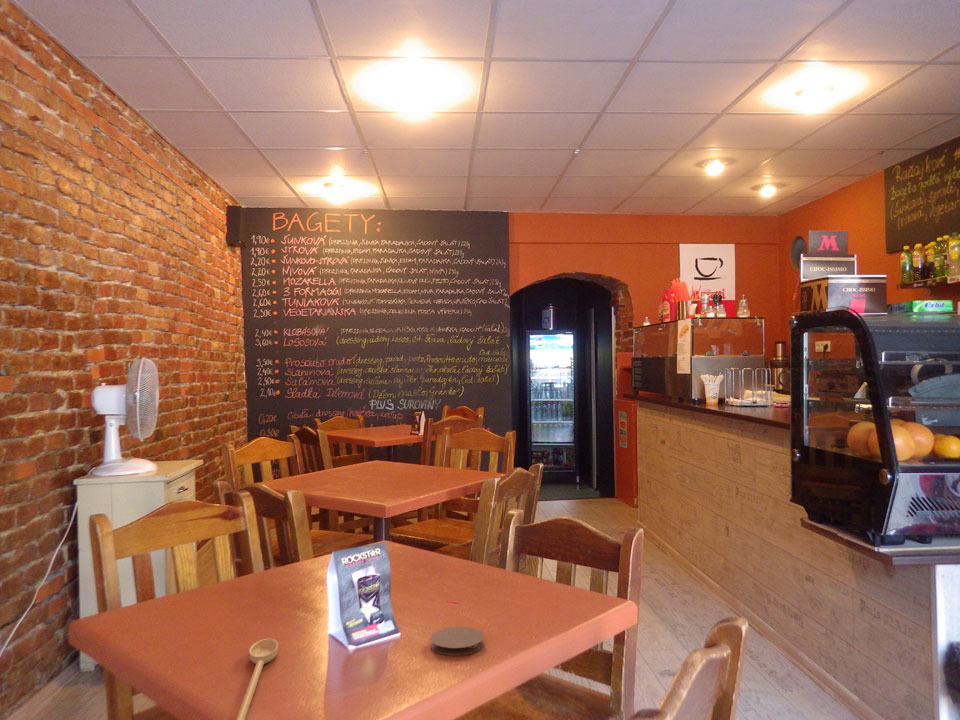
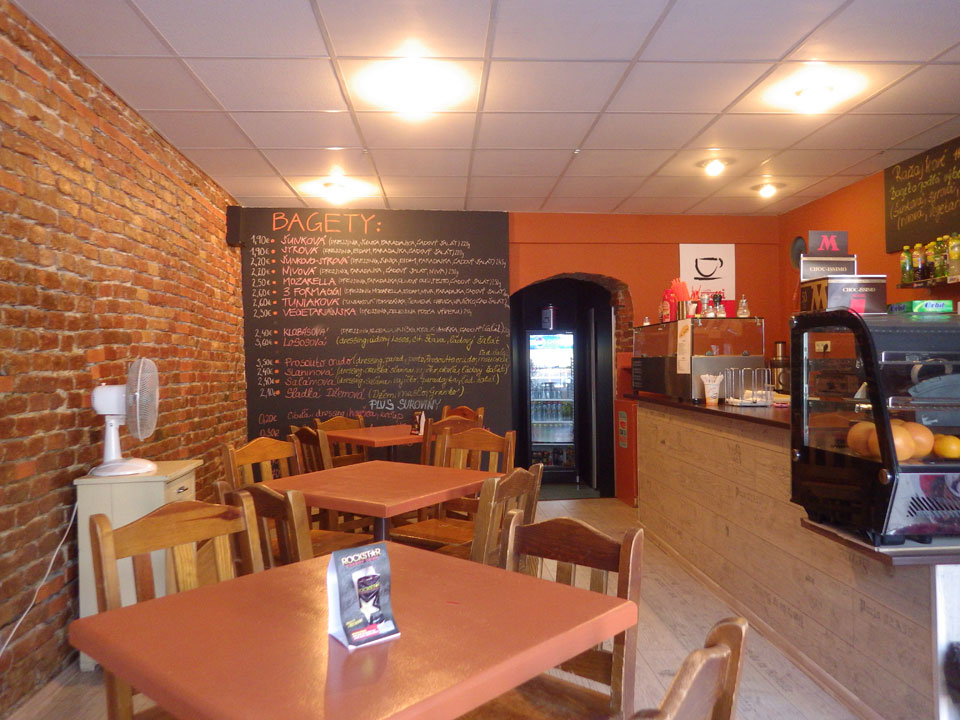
- spoon [235,638,279,720]
- coaster [430,626,485,657]
